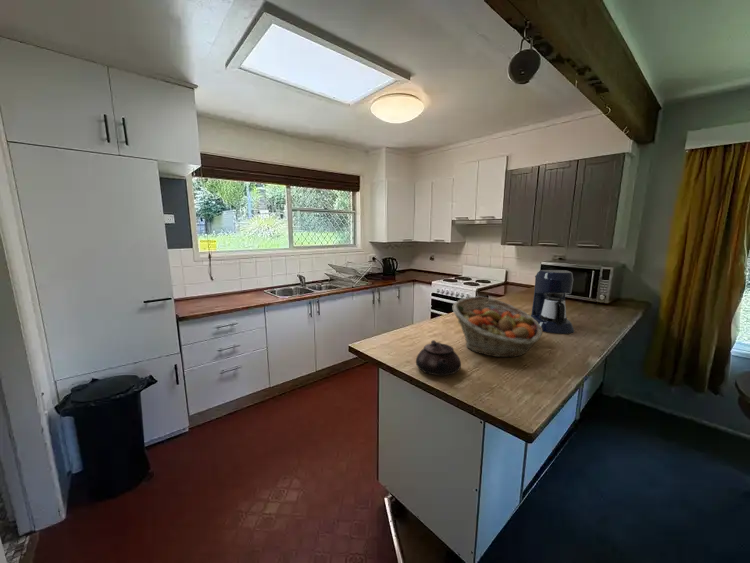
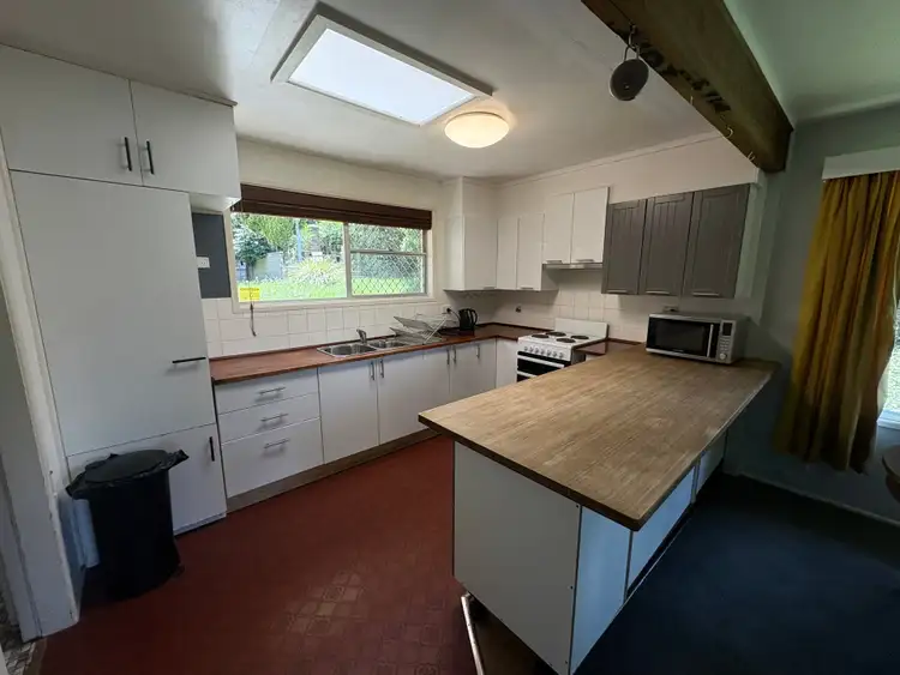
- fruit basket [452,295,543,358]
- teapot [415,339,462,376]
- coffee maker [530,269,575,335]
